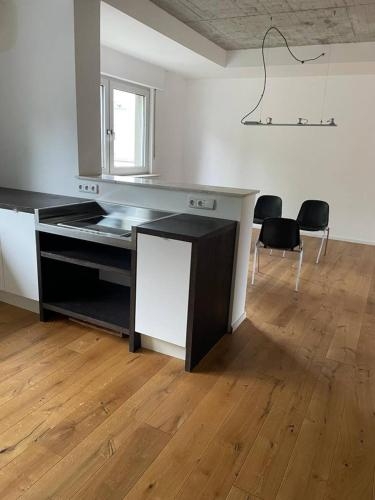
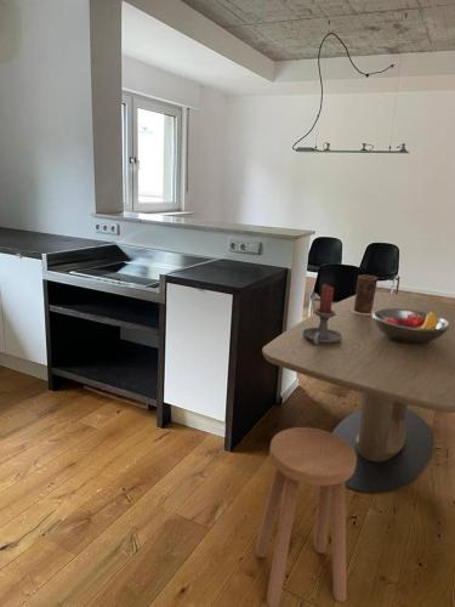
+ stool [254,426,357,607]
+ vase [349,274,379,316]
+ candle holder [302,283,342,344]
+ fruit bowl [371,308,450,344]
+ dining table [261,290,455,494]
